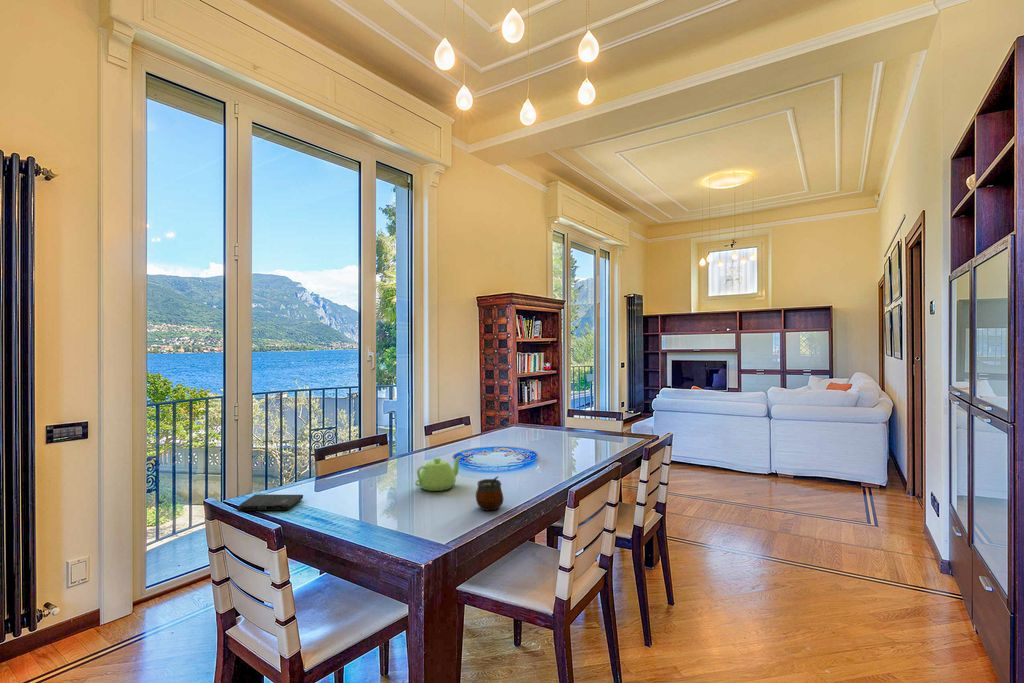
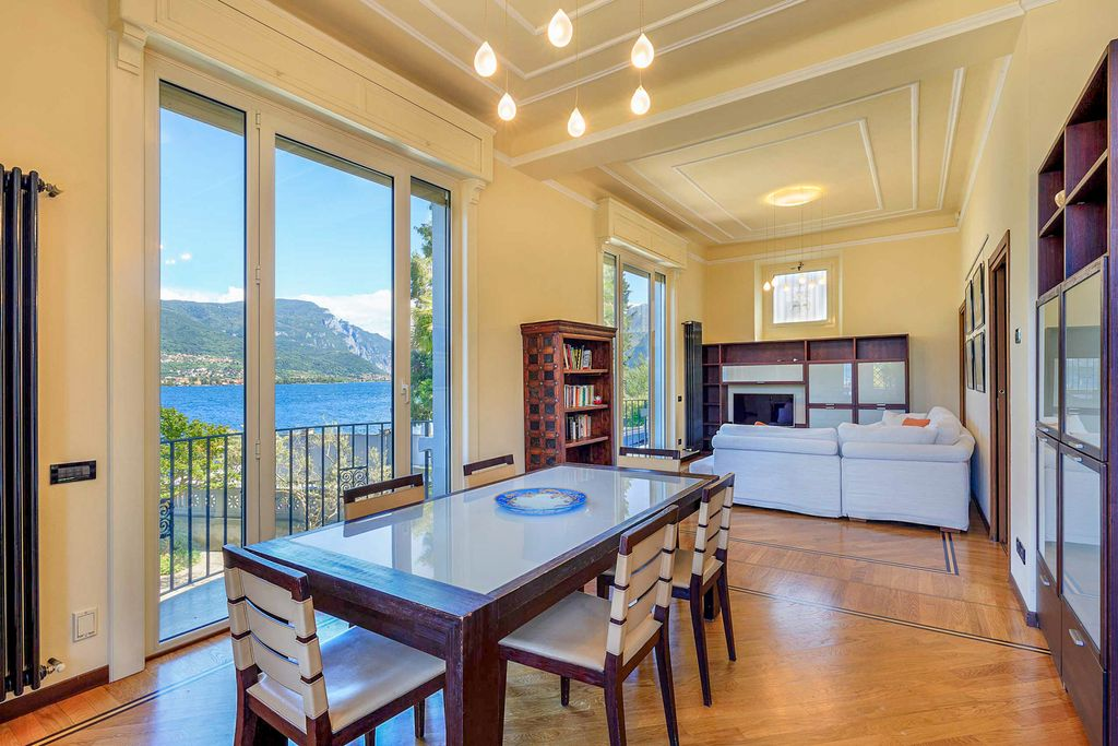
- gourd [475,476,505,512]
- teapot [414,454,463,492]
- checkbook [237,493,304,512]
